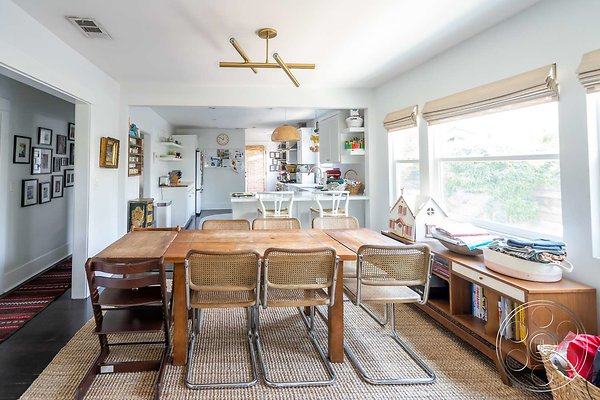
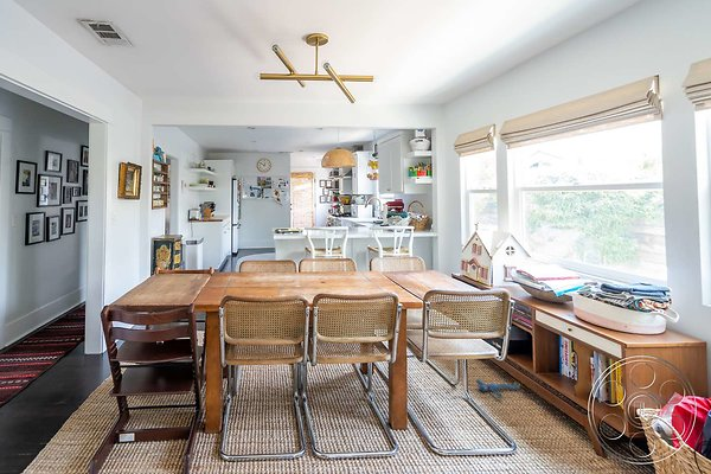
+ plush toy [475,378,521,401]
